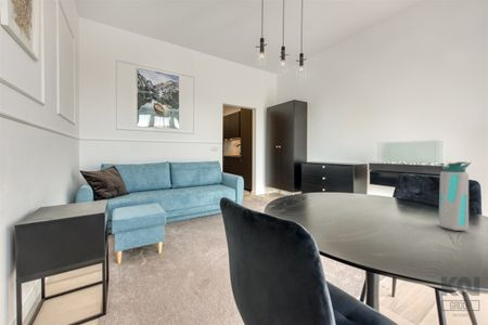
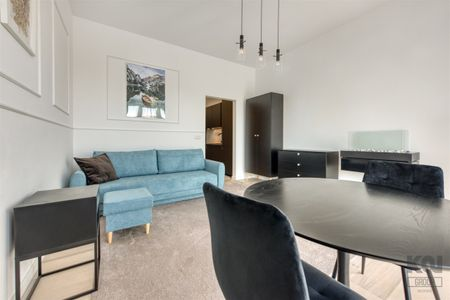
- water bottle [437,160,472,232]
